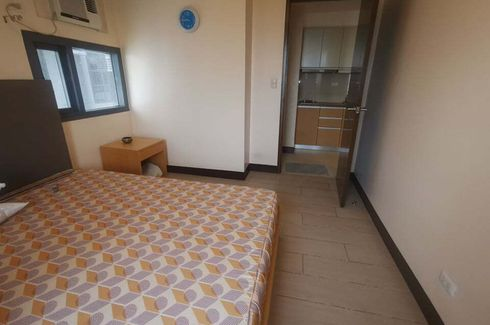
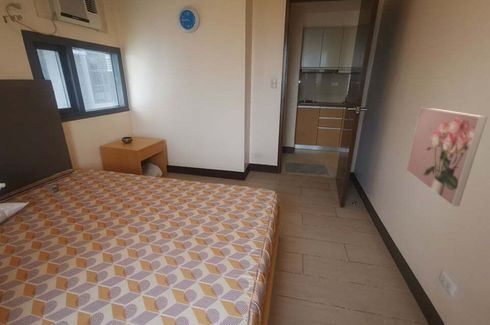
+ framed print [405,106,488,207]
